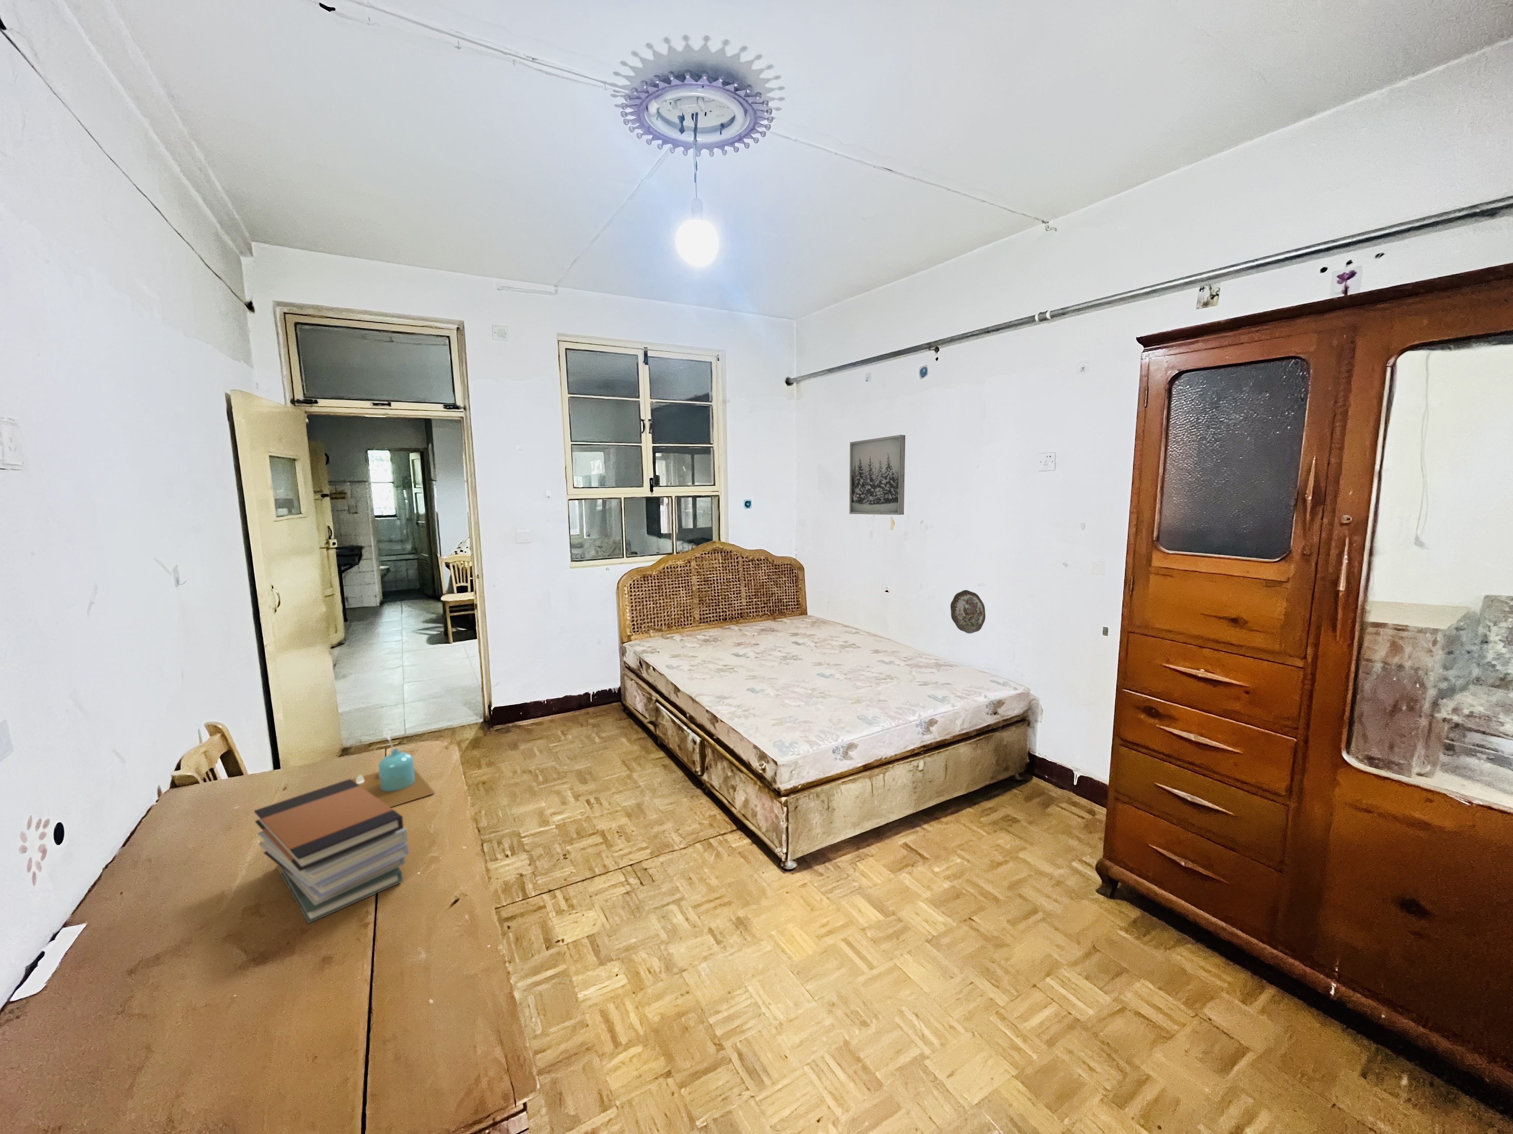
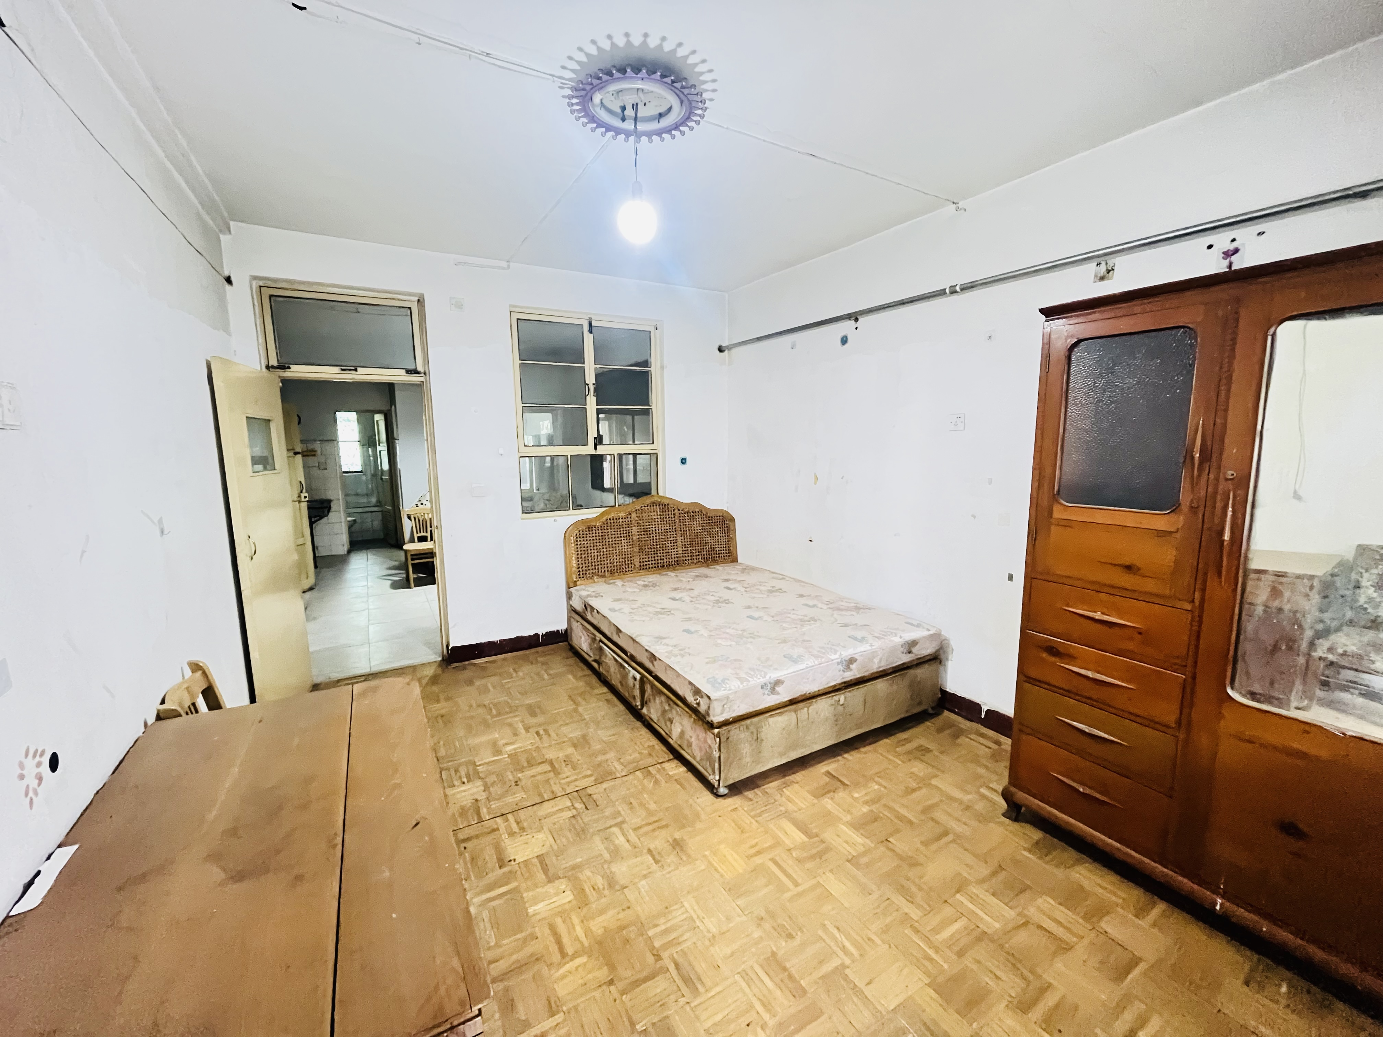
- wall art [849,435,905,516]
- decorative plate [951,590,985,634]
- book stack [254,779,409,924]
- candle [351,728,435,808]
